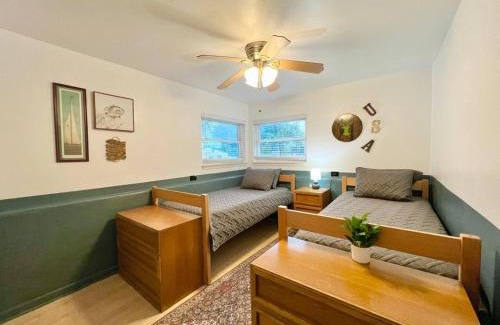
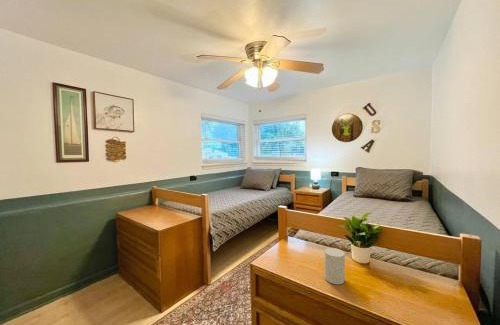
+ cup [324,247,346,285]
